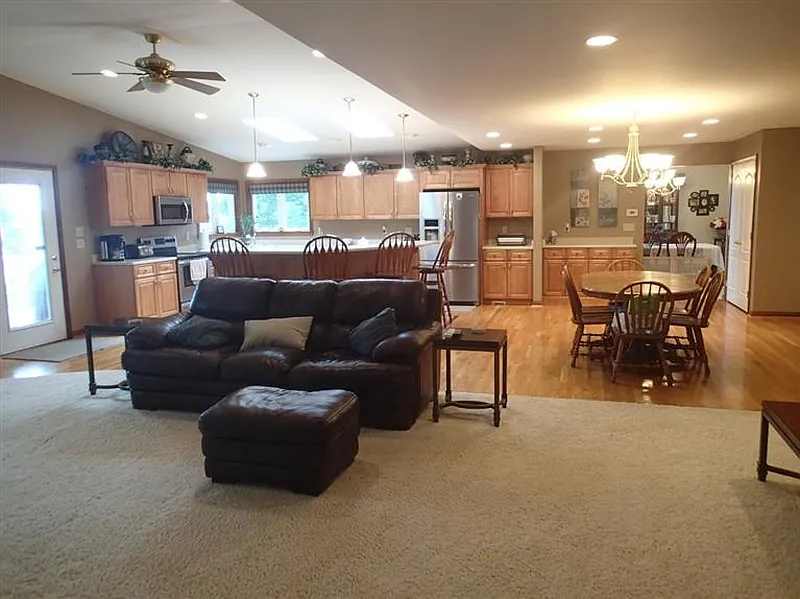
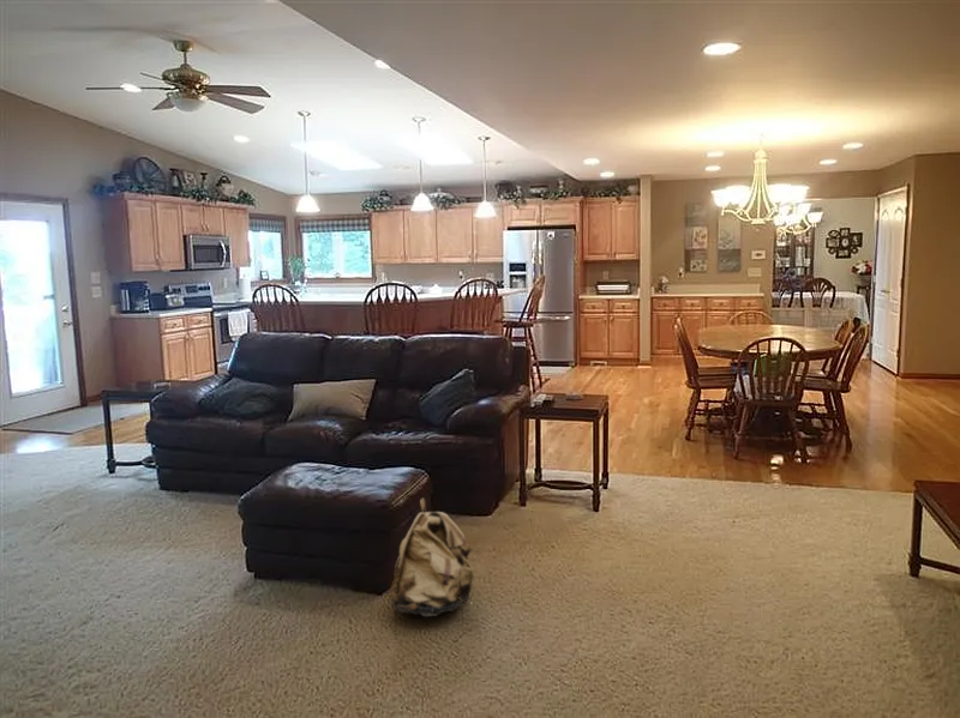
+ backpack [390,497,475,617]
